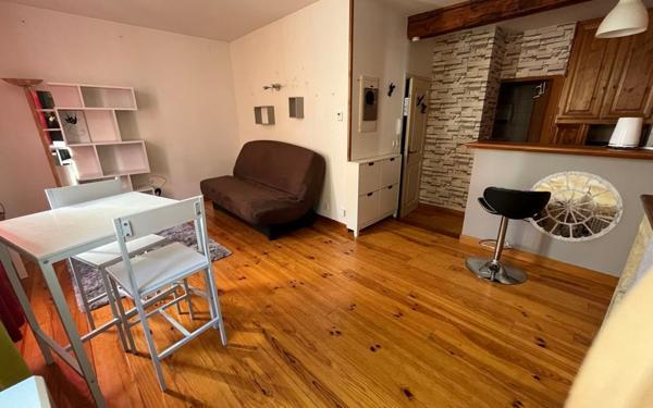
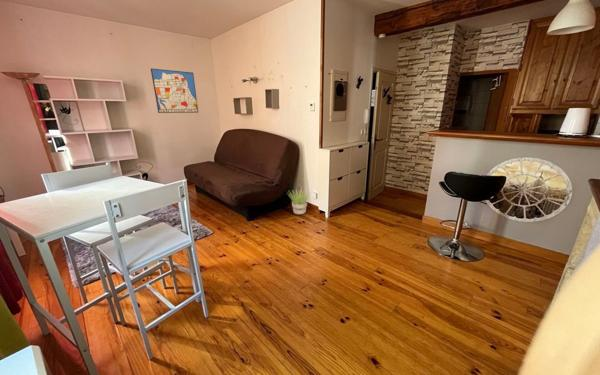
+ wall art [150,67,199,114]
+ potted plant [286,188,310,215]
